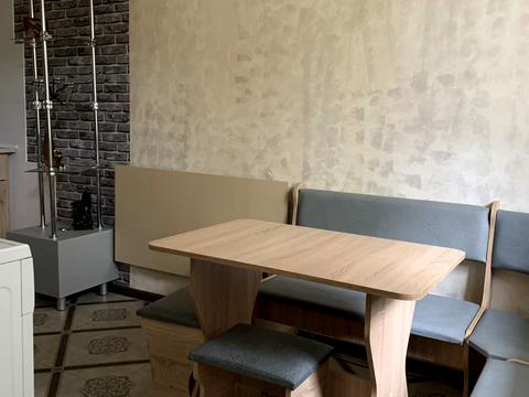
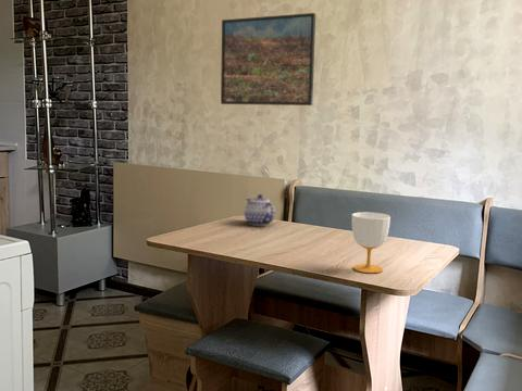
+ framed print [220,12,316,106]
+ cup [351,211,391,274]
+ teapot [244,193,276,227]
